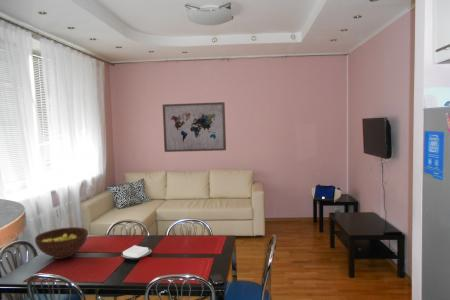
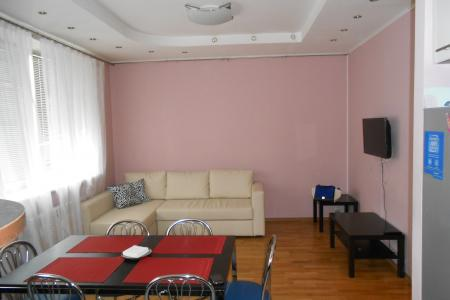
- wall art [162,101,227,153]
- fruit bowl [34,226,89,260]
